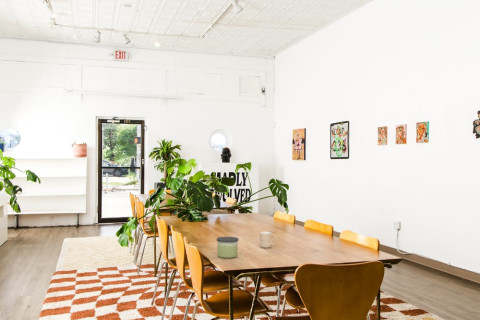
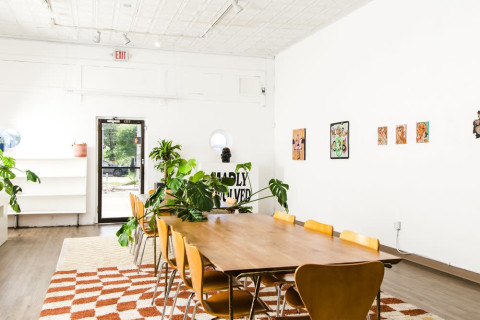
- candle [216,236,239,259]
- cup [259,231,278,249]
